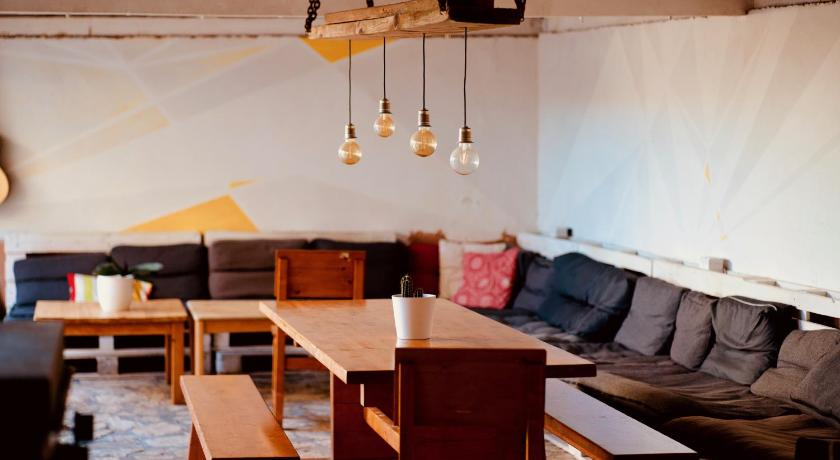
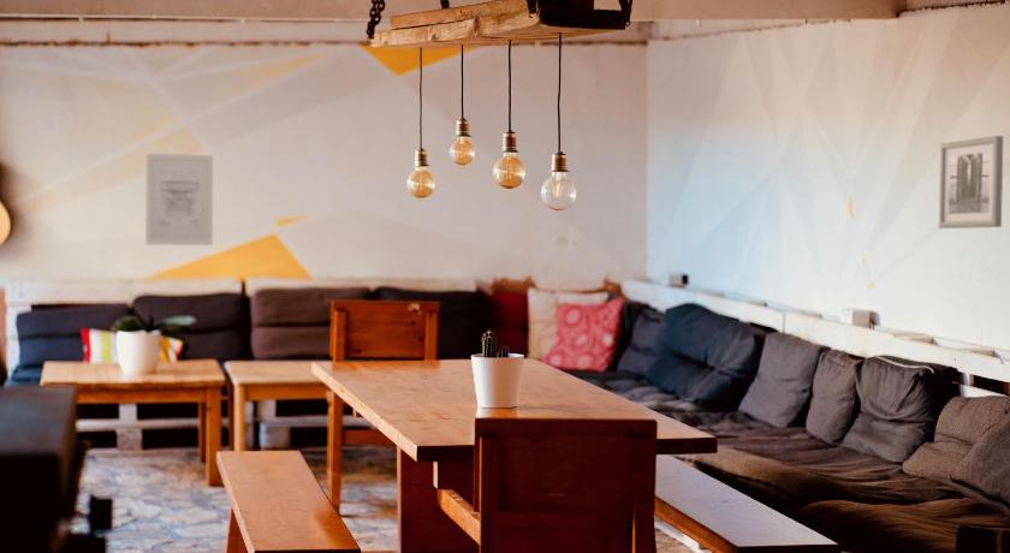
+ wall art [144,153,214,246]
+ wall art [938,135,1004,230]
